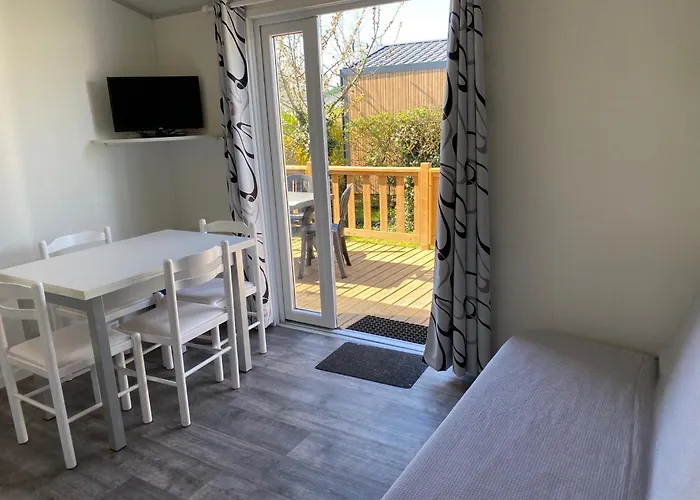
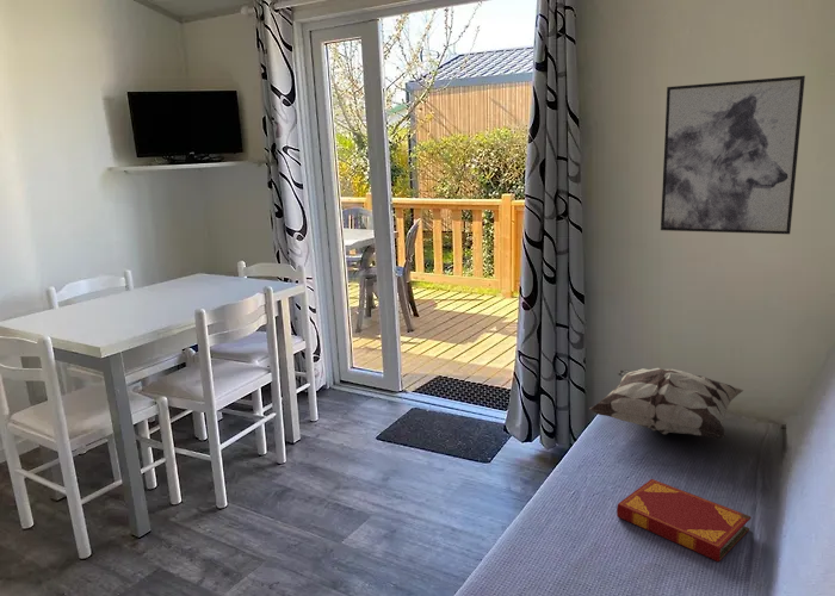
+ hardback book [616,478,753,563]
+ decorative pillow [588,367,744,440]
+ wall art [660,74,806,235]
